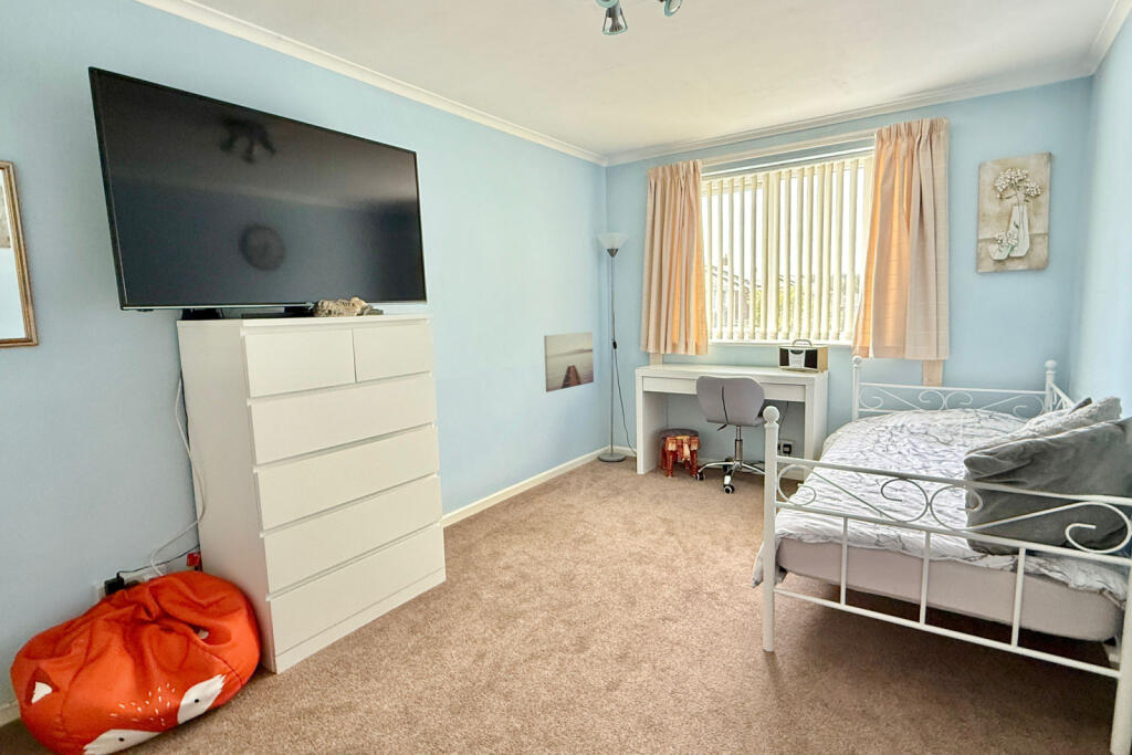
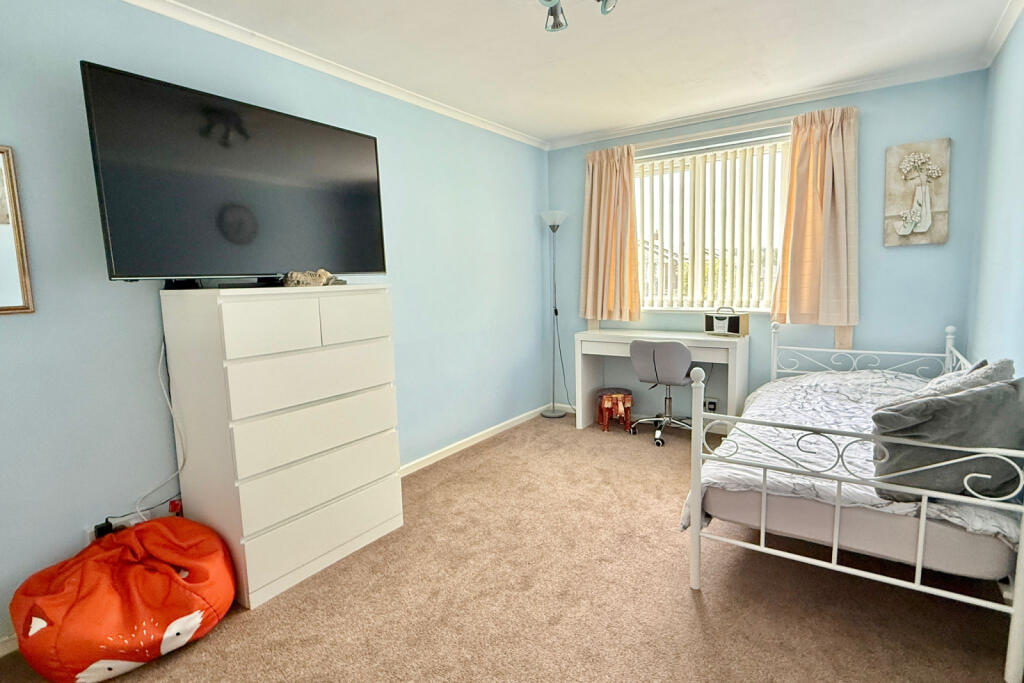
- wall art [543,331,595,394]
